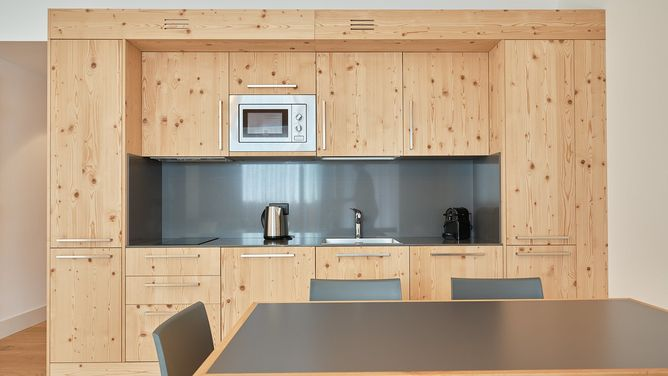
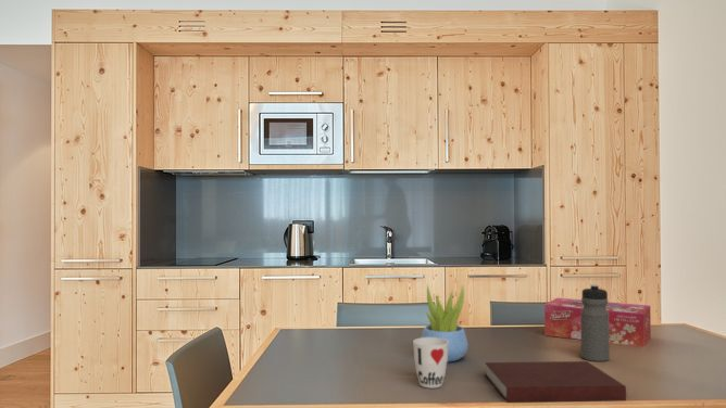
+ cup [412,336,449,390]
+ tissue box [543,297,652,347]
+ succulent plant [421,283,470,364]
+ notebook [484,360,627,404]
+ water bottle [580,283,611,362]
